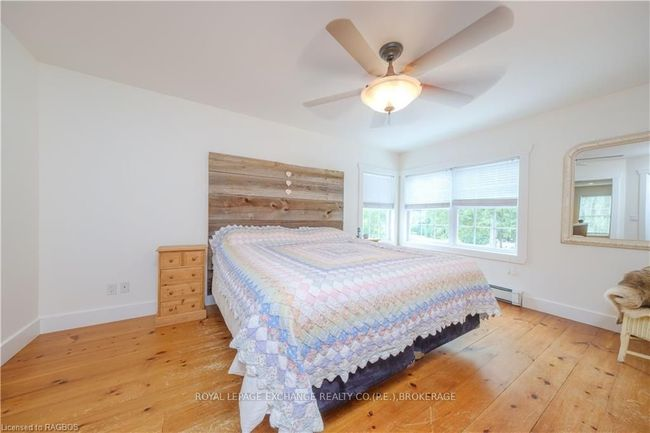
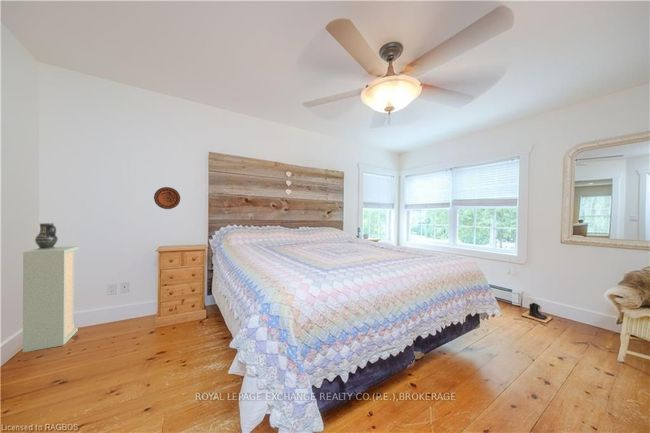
+ decorative plate [153,186,181,210]
+ vase [34,222,59,249]
+ boots [520,302,553,324]
+ cabinet [22,245,79,353]
